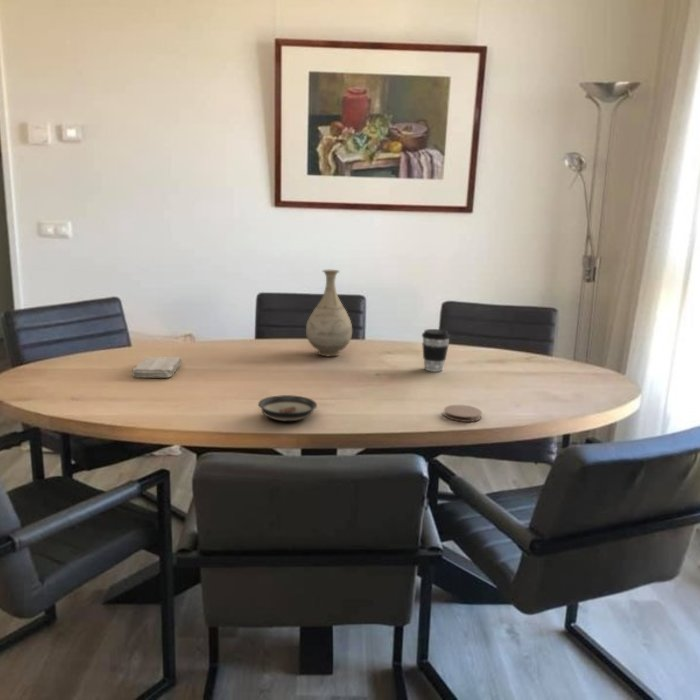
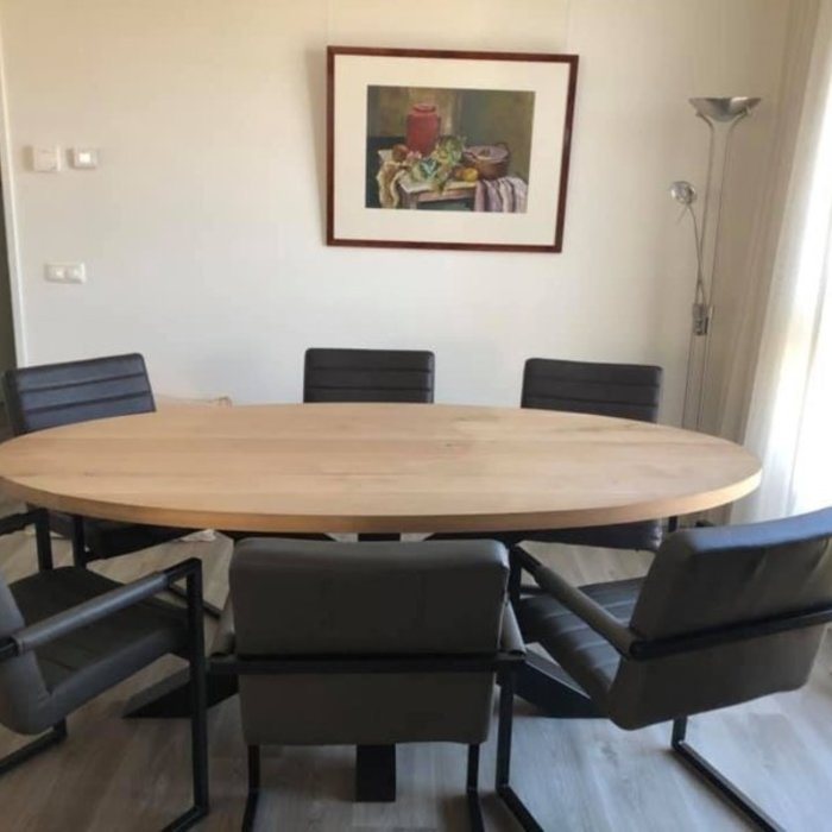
- saucer [257,394,318,422]
- coaster [443,404,483,423]
- coffee cup [421,328,451,373]
- washcloth [131,356,182,379]
- vase [305,269,353,357]
